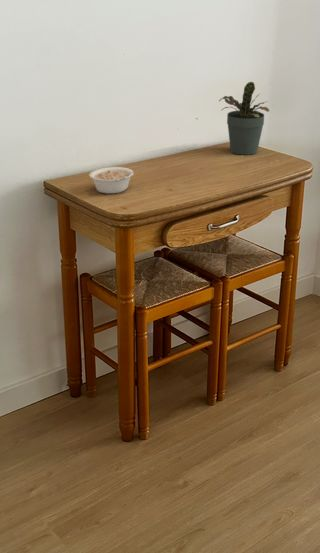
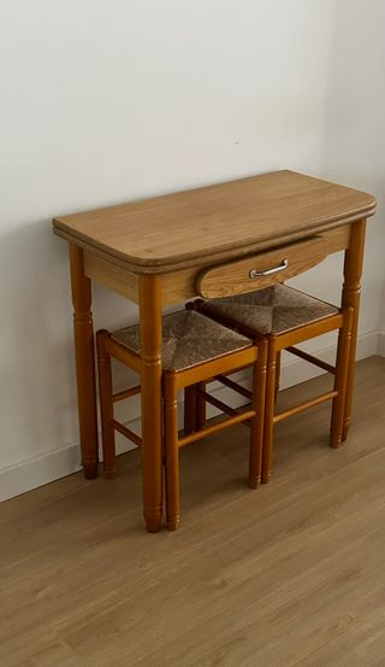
- legume [88,166,144,195]
- potted plant [218,81,270,156]
